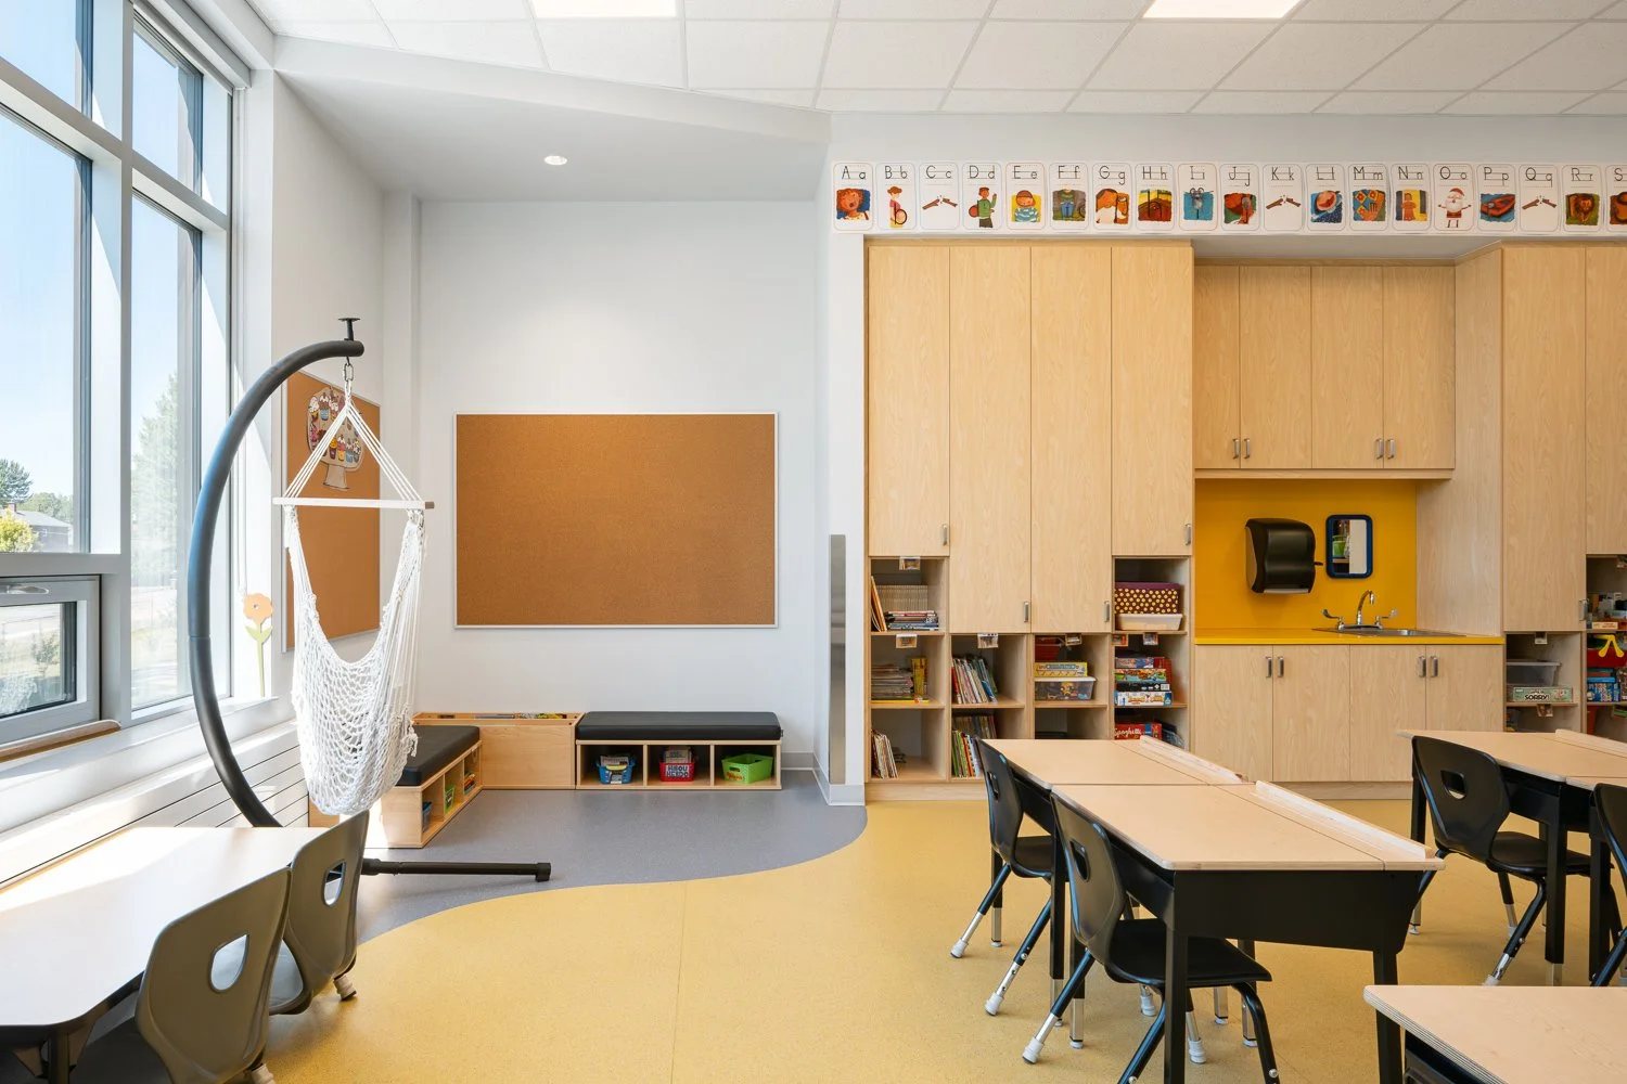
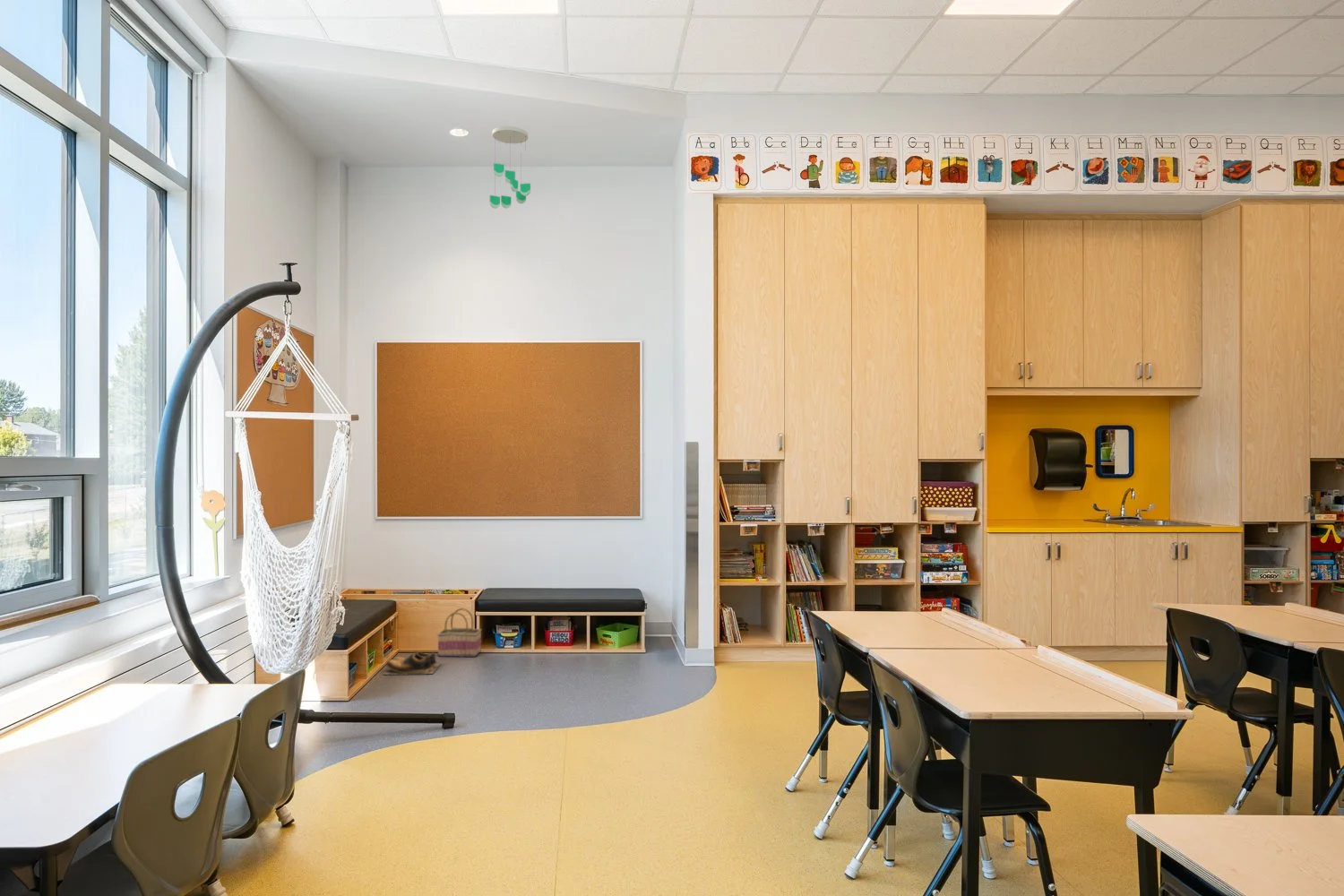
+ basket [436,607,482,658]
+ shoes [383,650,441,676]
+ ceiling mobile [489,125,531,209]
